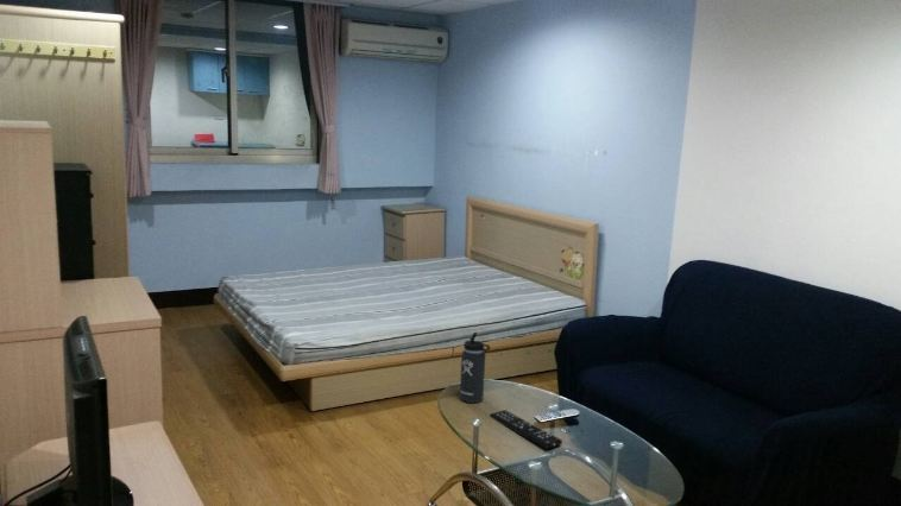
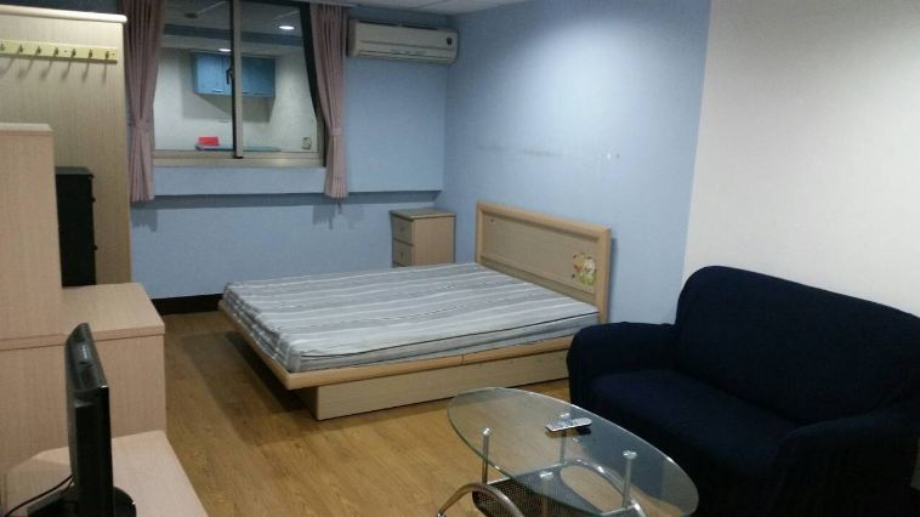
- remote control [489,409,563,450]
- thermos bottle [459,331,491,404]
